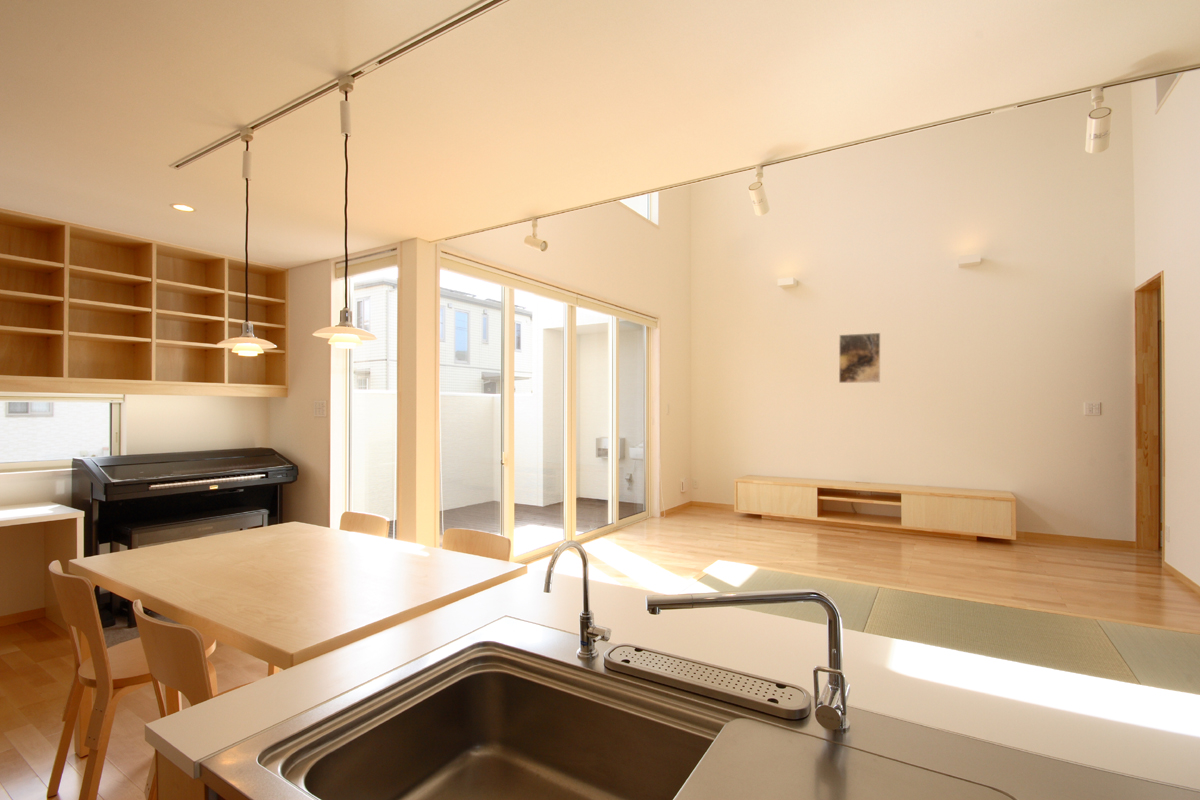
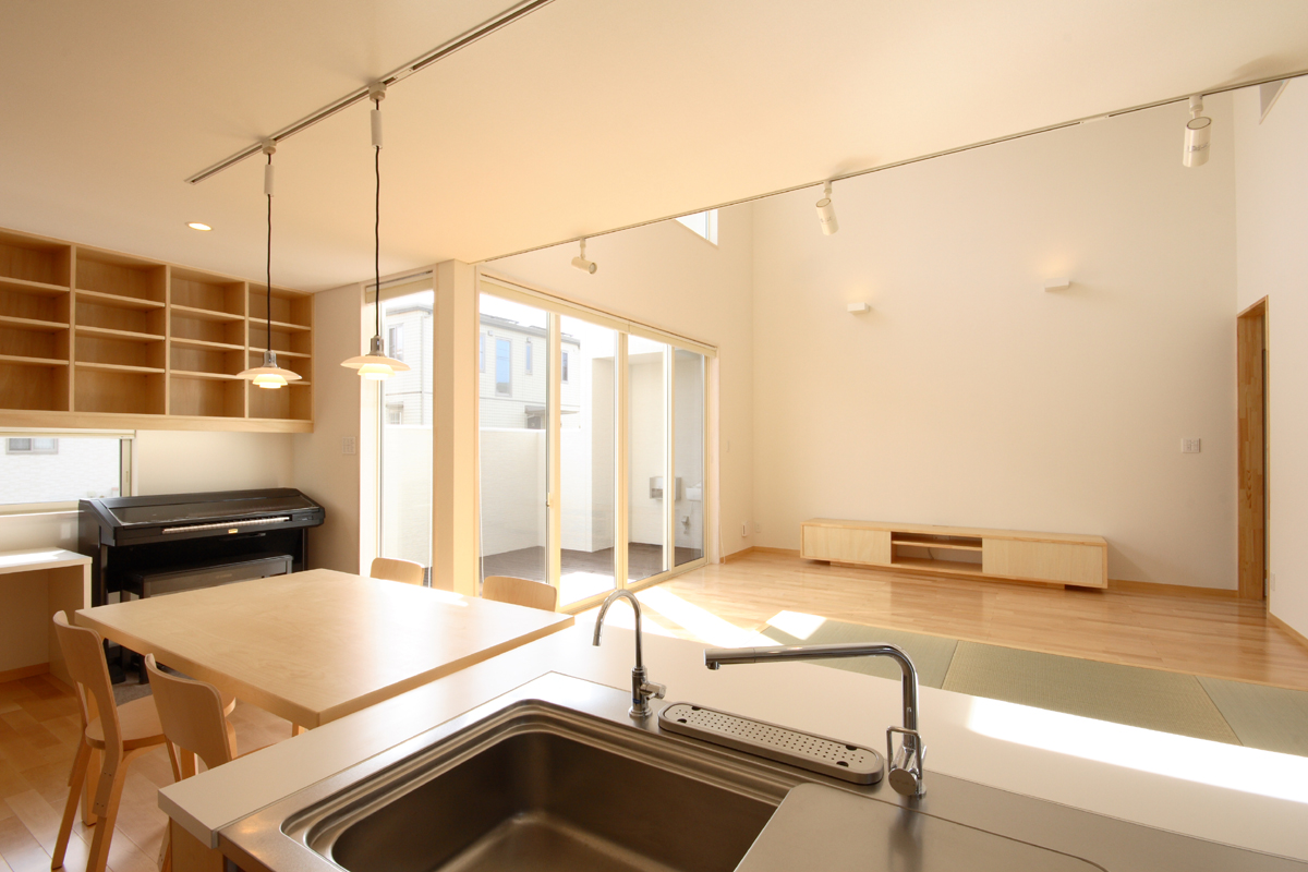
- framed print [838,332,881,384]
